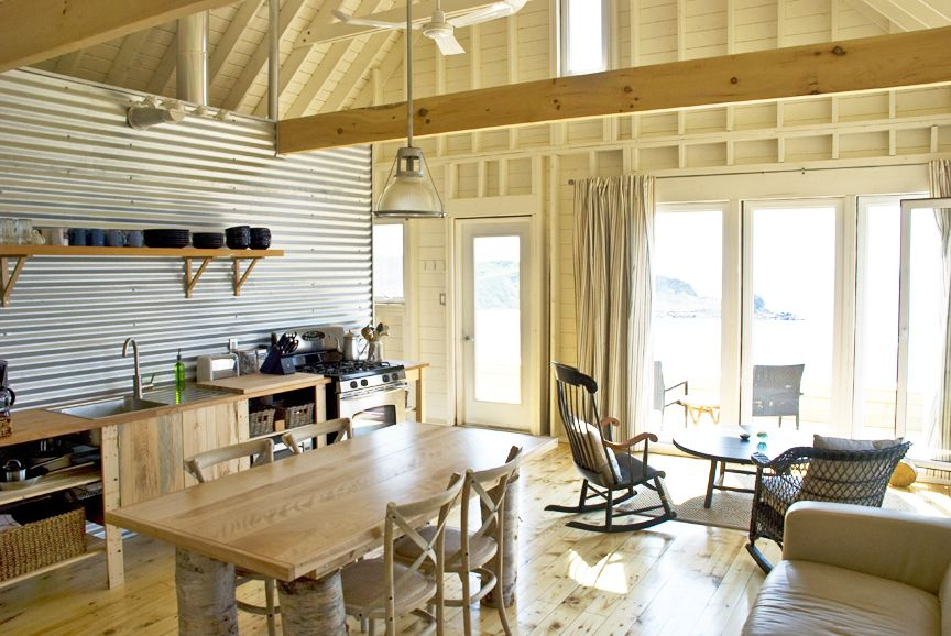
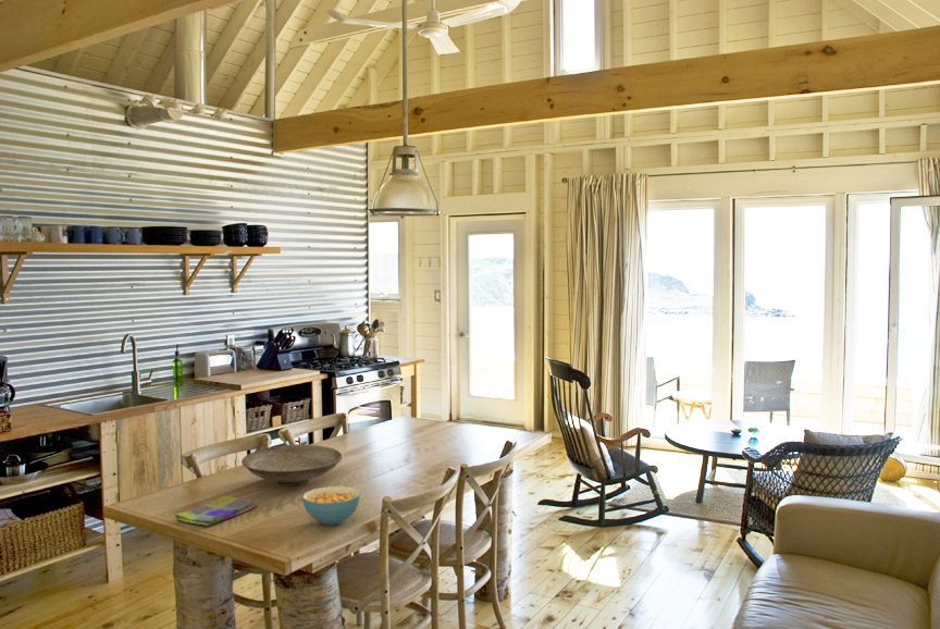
+ decorative bowl [240,443,343,488]
+ dish towel [174,495,258,527]
+ cereal bowl [301,485,362,526]
